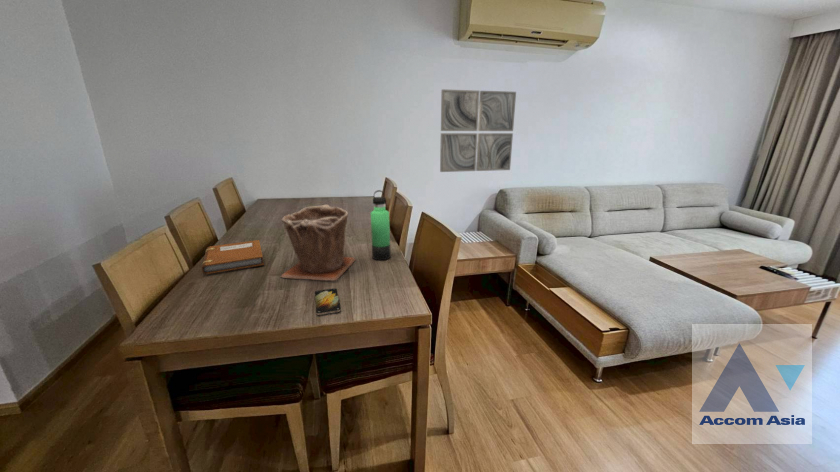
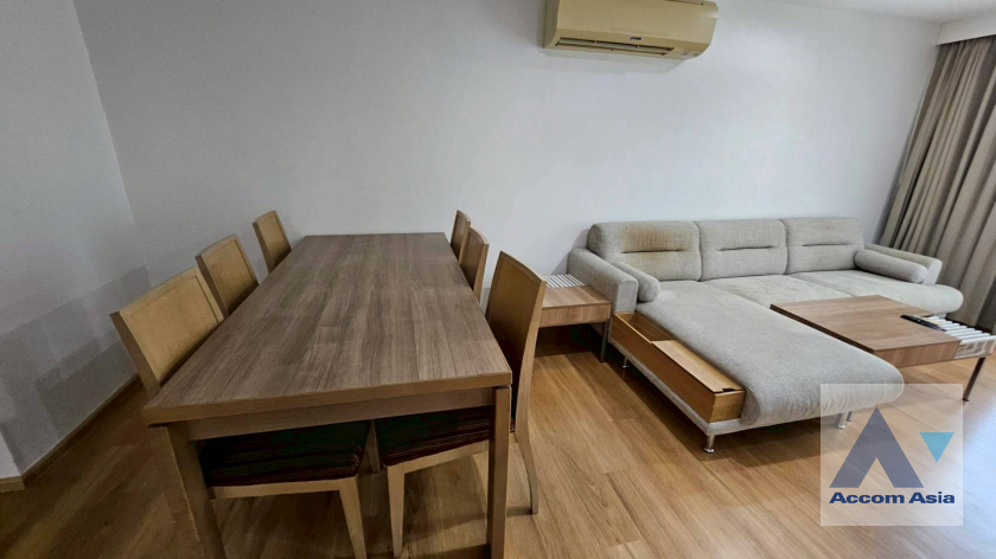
- wall art [439,88,517,173]
- plant pot [280,204,357,282]
- smartphone [314,287,342,316]
- notebook [201,239,265,275]
- thermos bottle [370,189,392,261]
